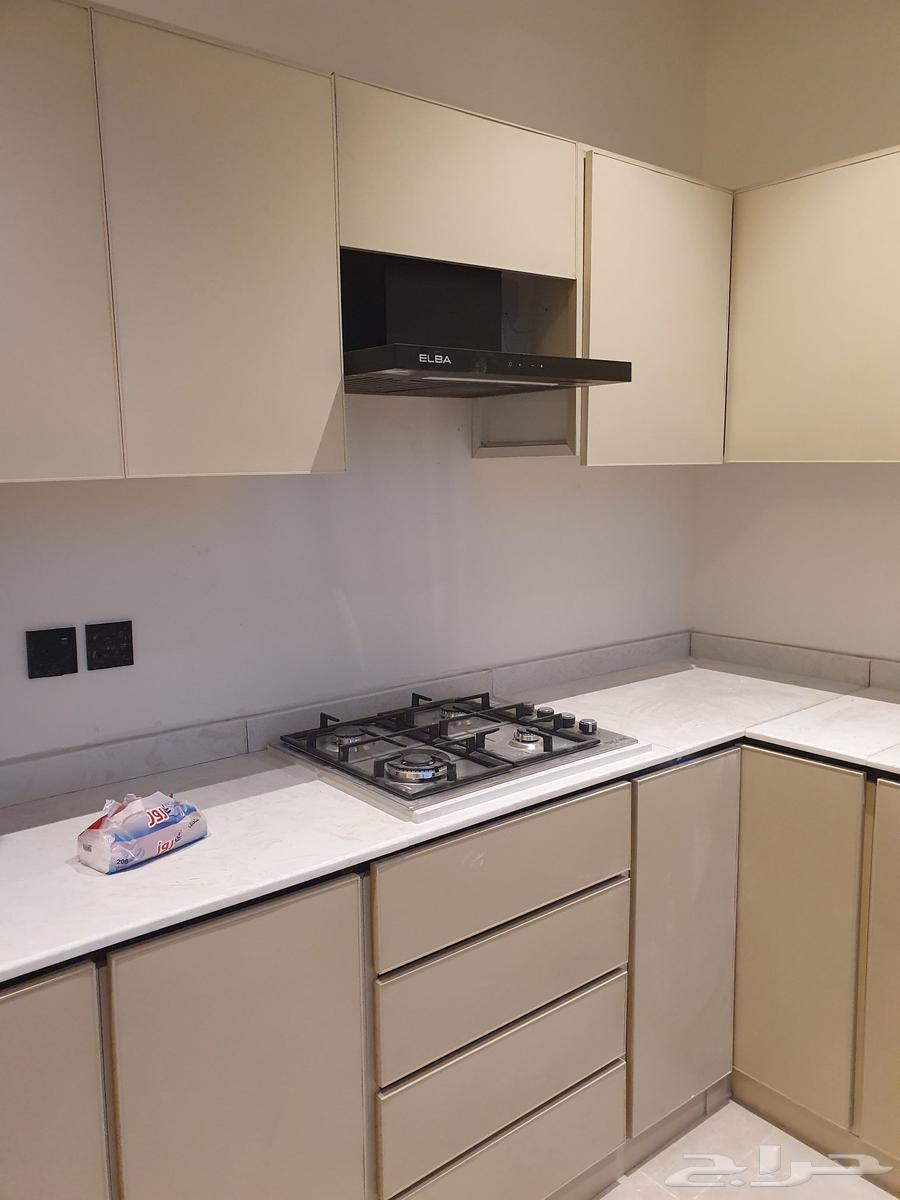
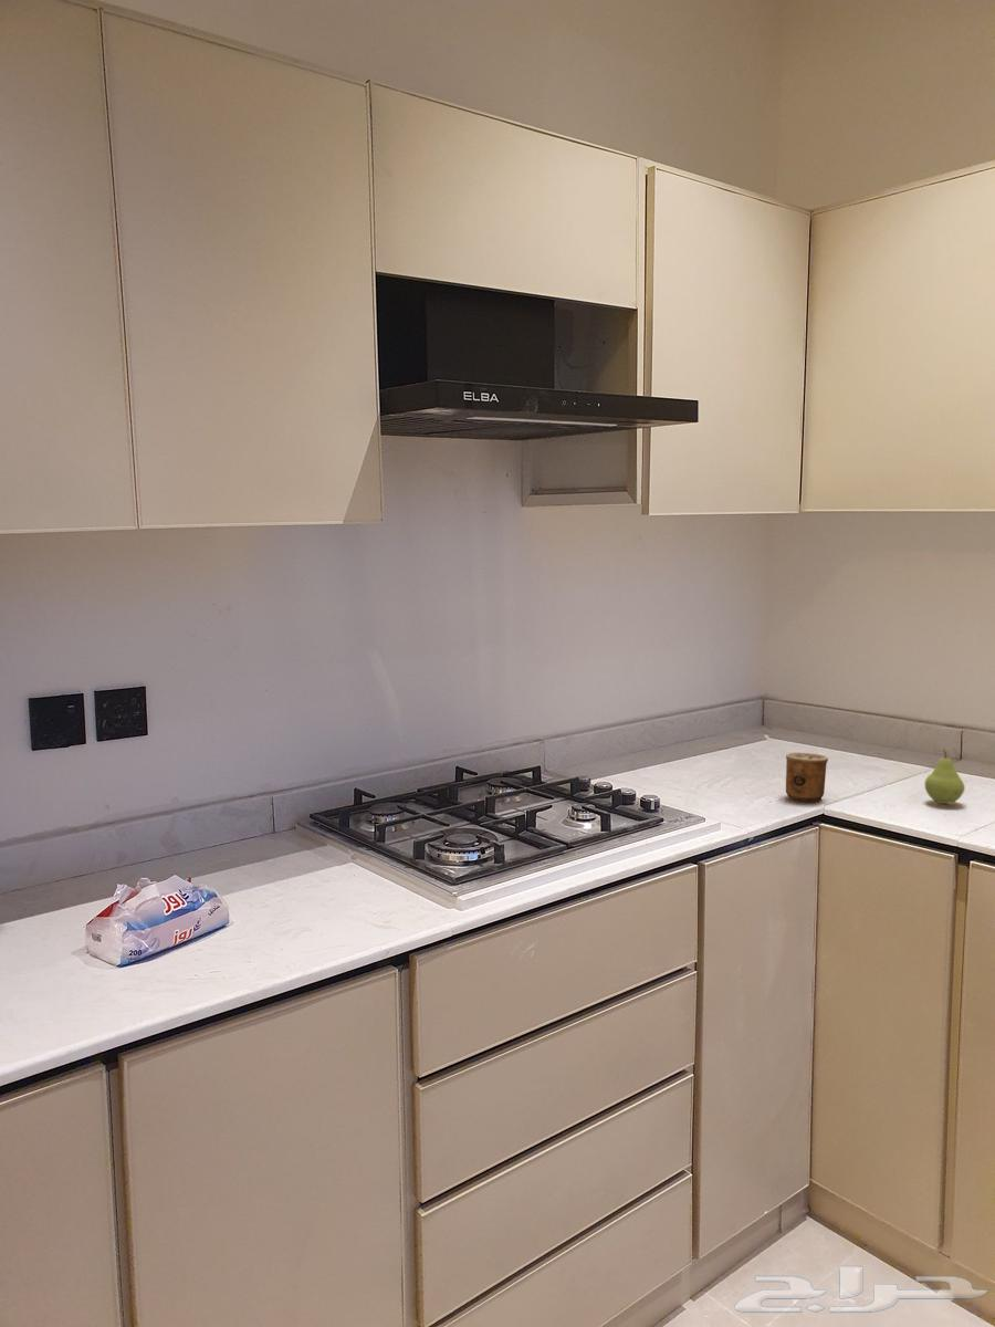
+ fruit [923,749,966,805]
+ cup [785,751,829,802]
